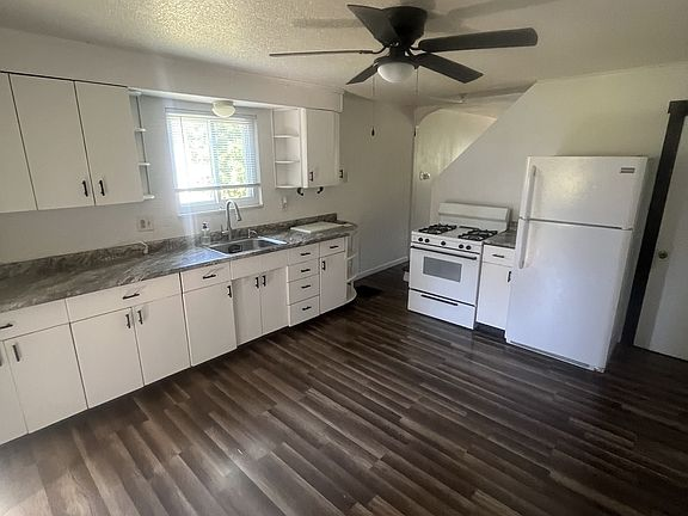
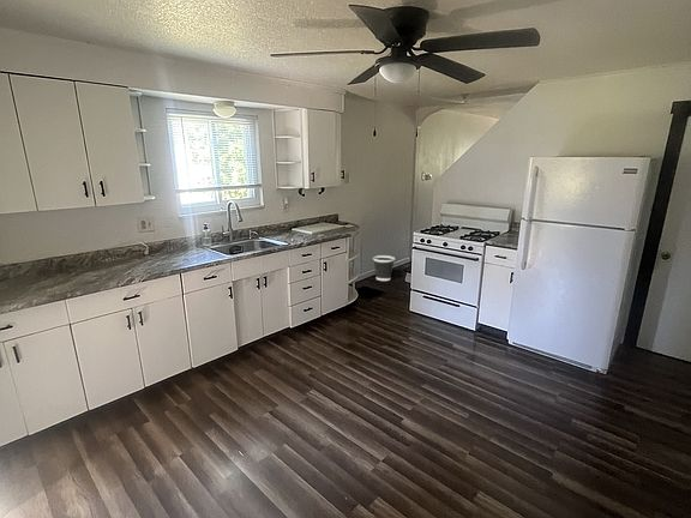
+ wastebasket [372,254,396,282]
